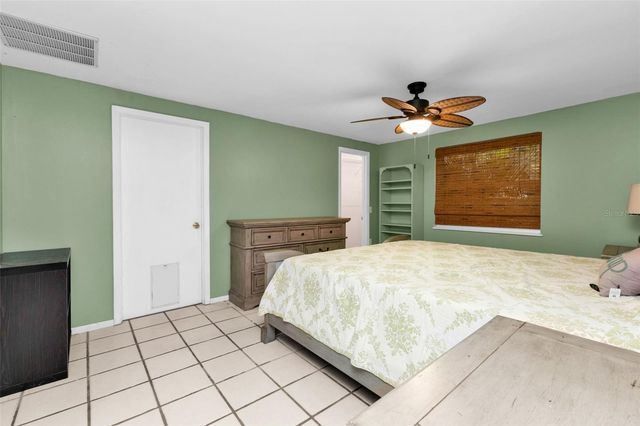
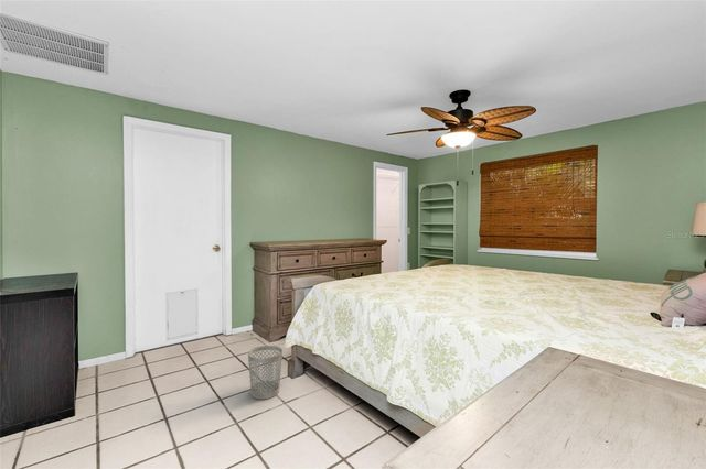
+ wastebasket [247,345,284,401]
